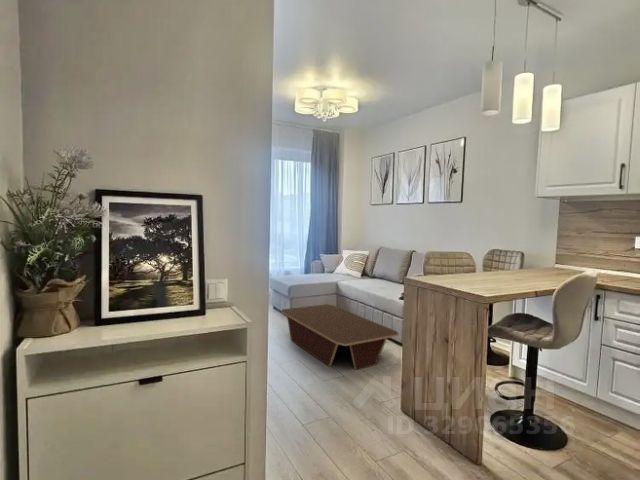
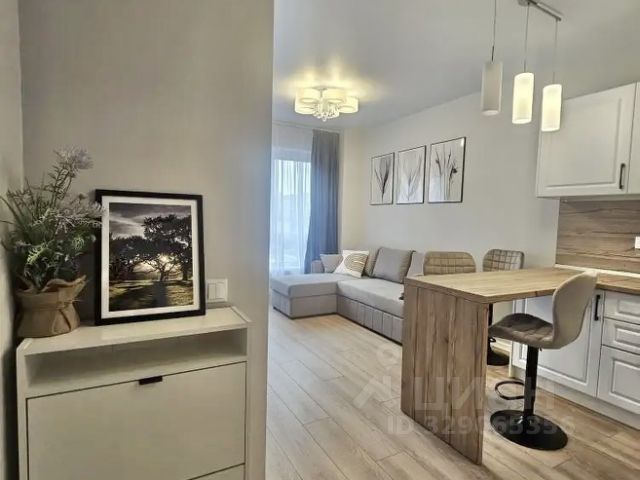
- coffee table [280,303,400,371]
